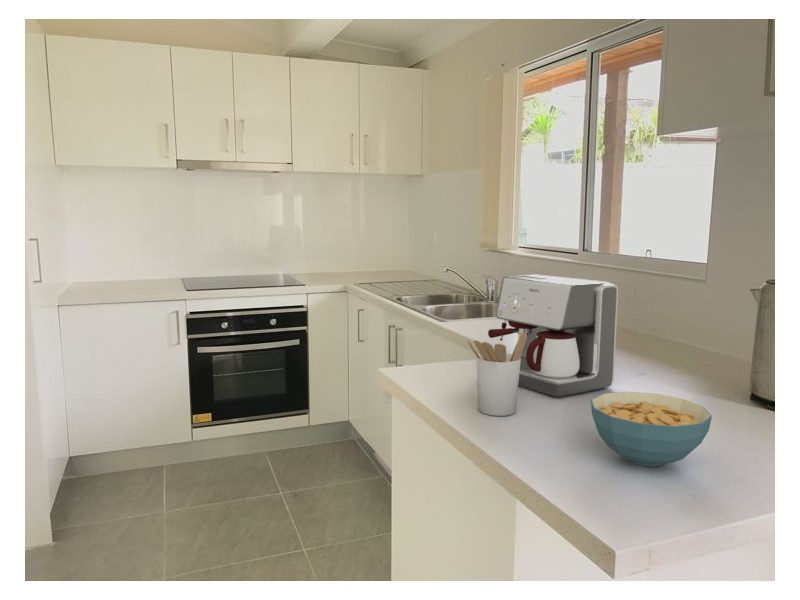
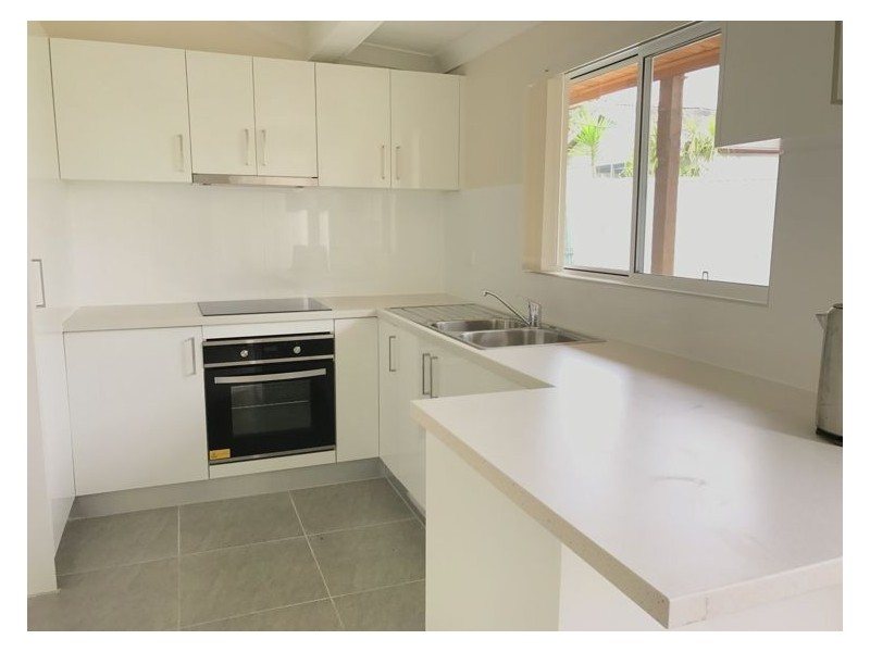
- utensil holder [467,333,527,417]
- cereal bowl [590,391,713,468]
- coffee maker [487,274,619,398]
